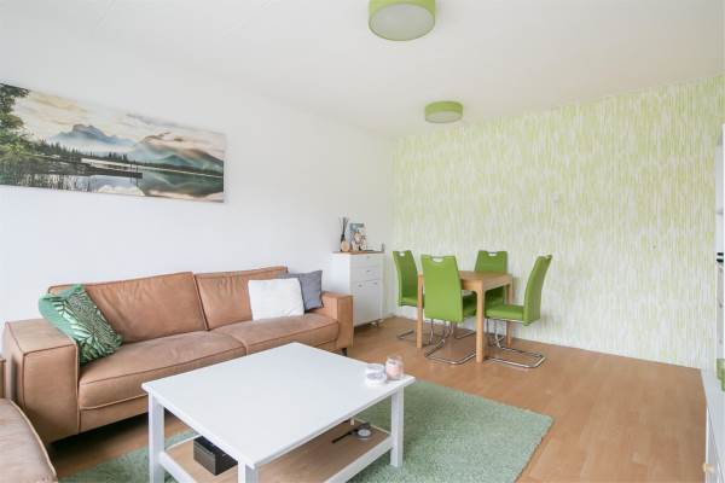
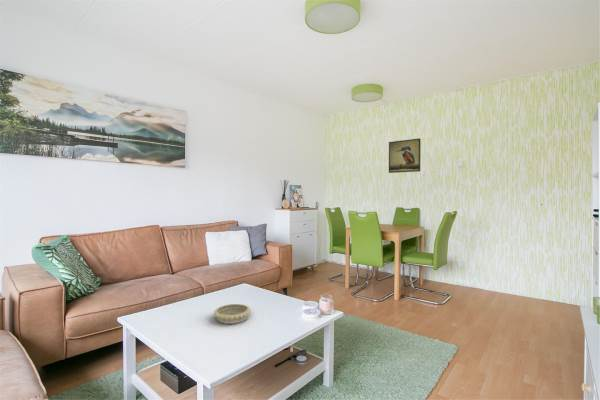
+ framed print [388,137,422,174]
+ decorative bowl [213,303,252,325]
